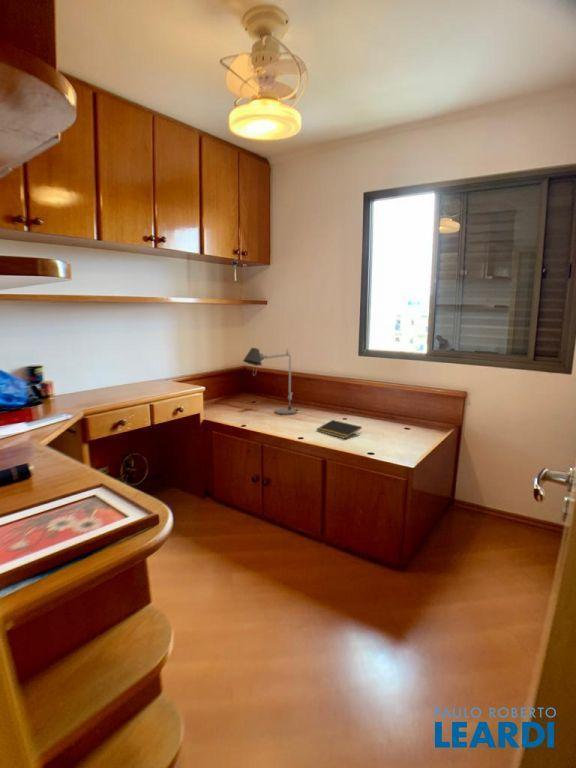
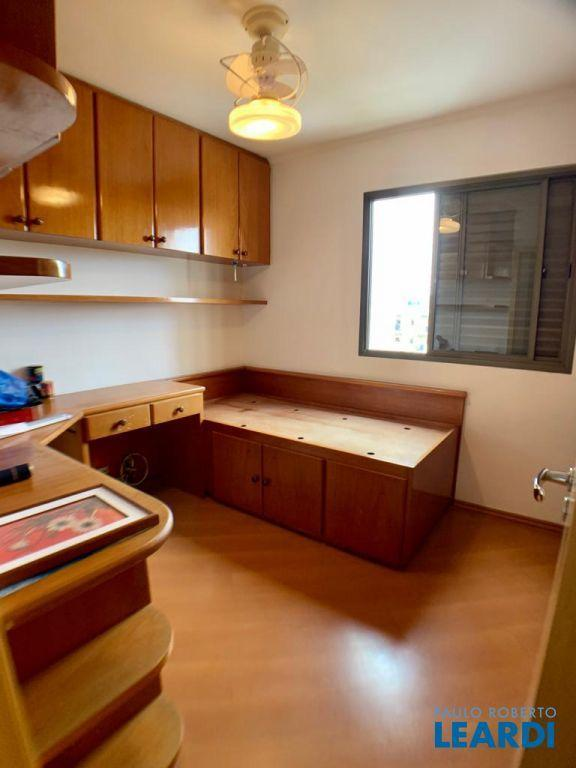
- desk lamp [242,347,298,416]
- notepad [316,419,363,439]
